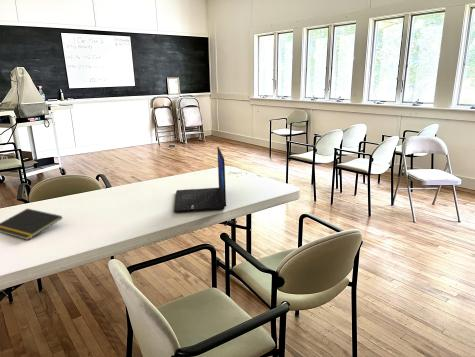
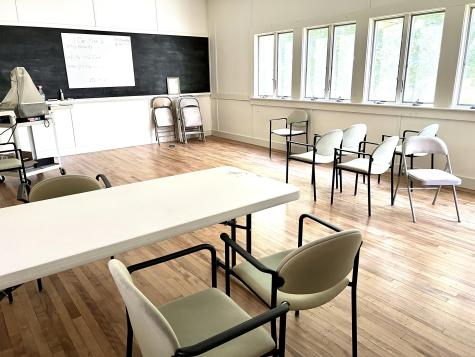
- laptop [173,145,227,213]
- notepad [0,207,63,241]
